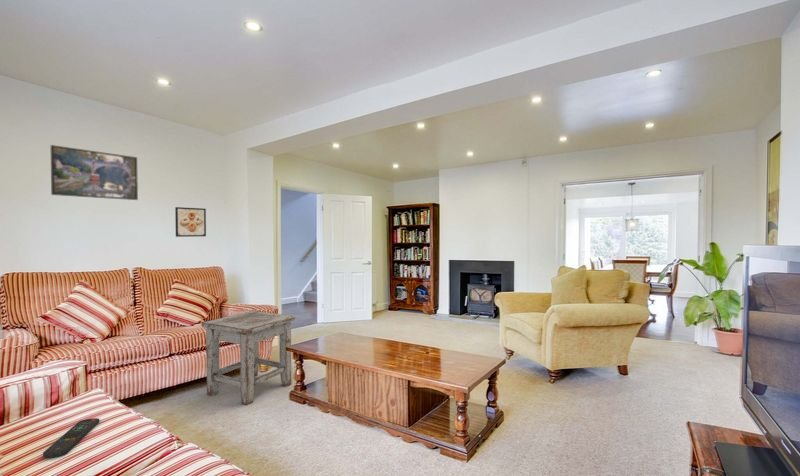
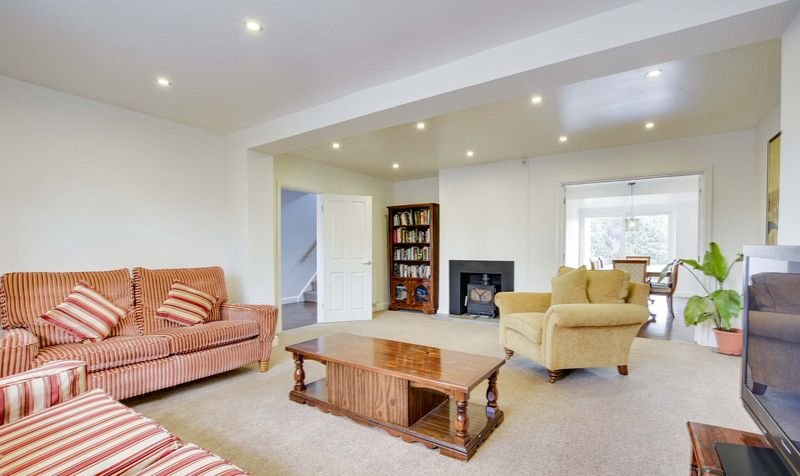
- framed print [174,206,207,238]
- stool [200,309,296,406]
- remote control [42,417,100,459]
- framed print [50,144,139,201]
